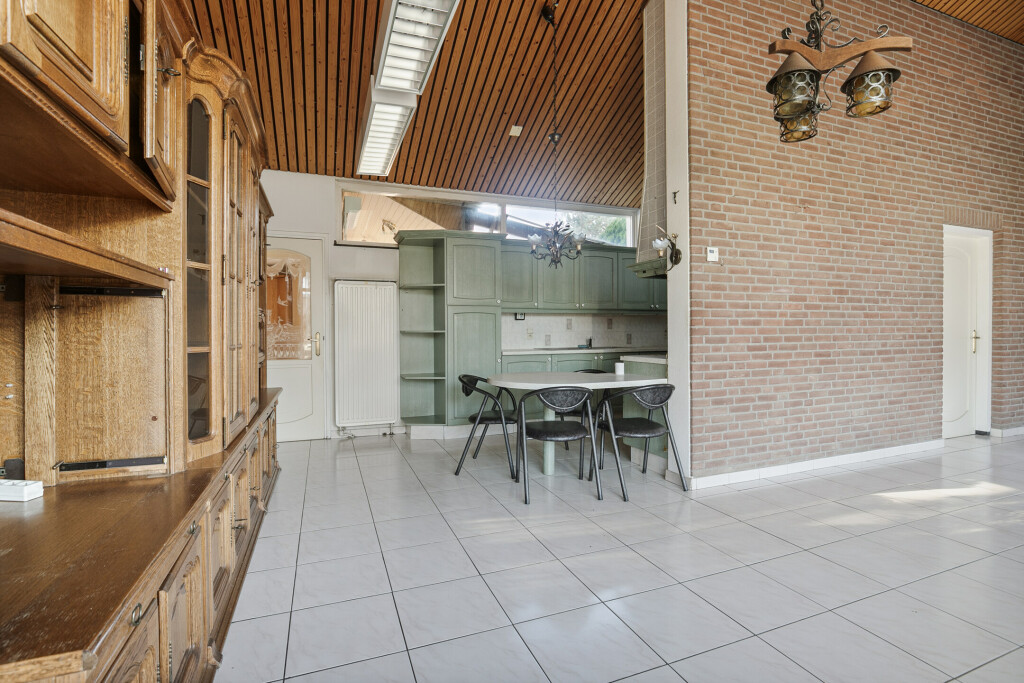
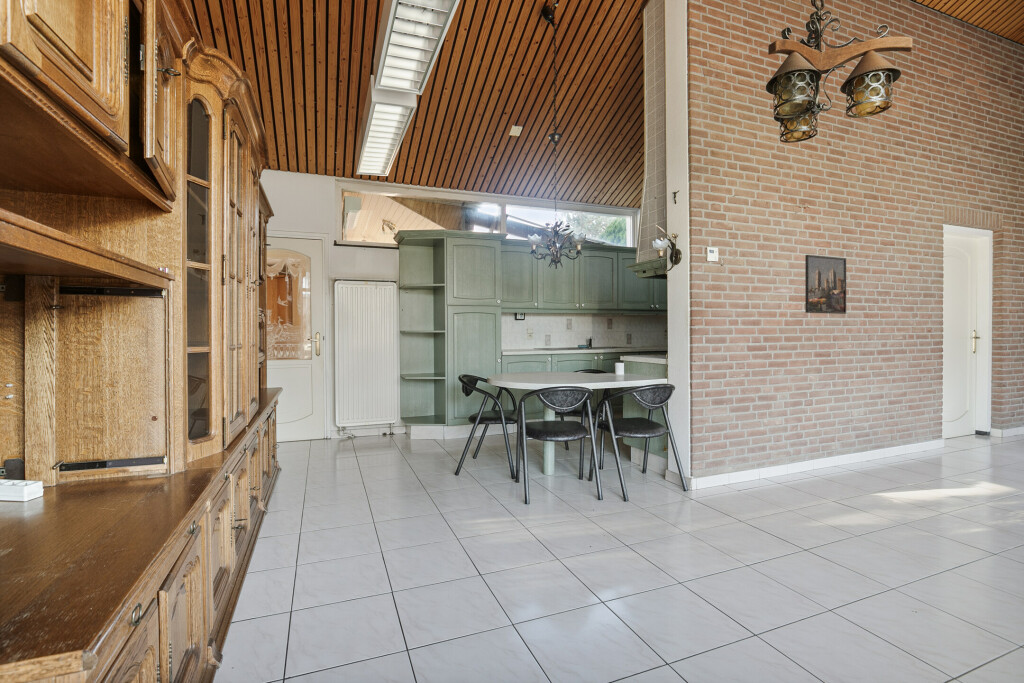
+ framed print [804,254,847,315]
